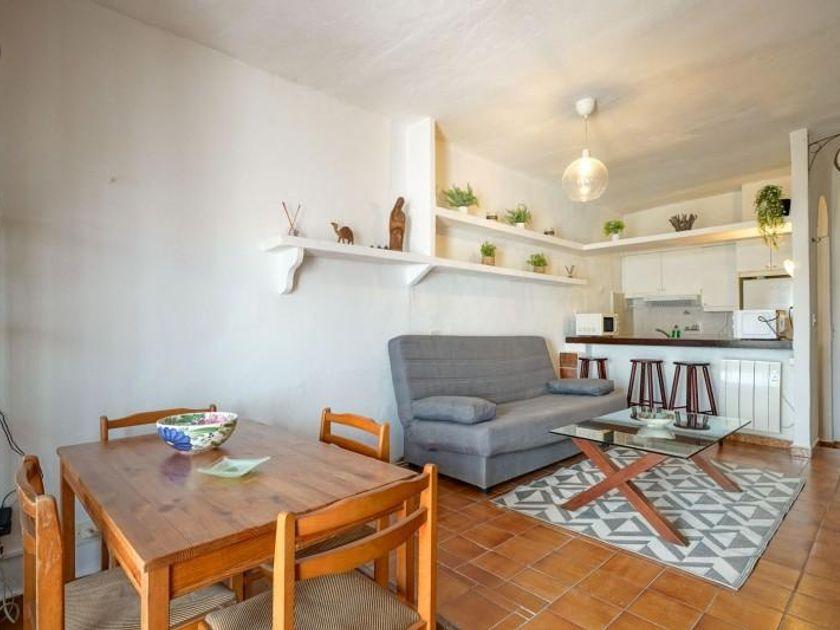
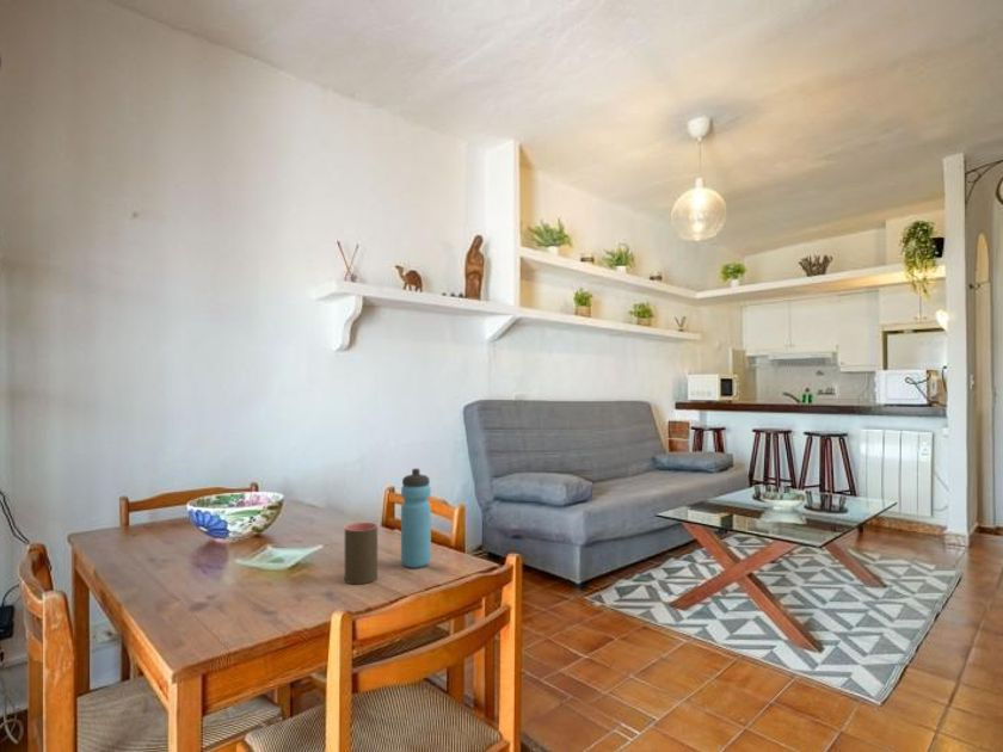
+ water bottle [400,468,432,569]
+ cup [344,522,379,585]
